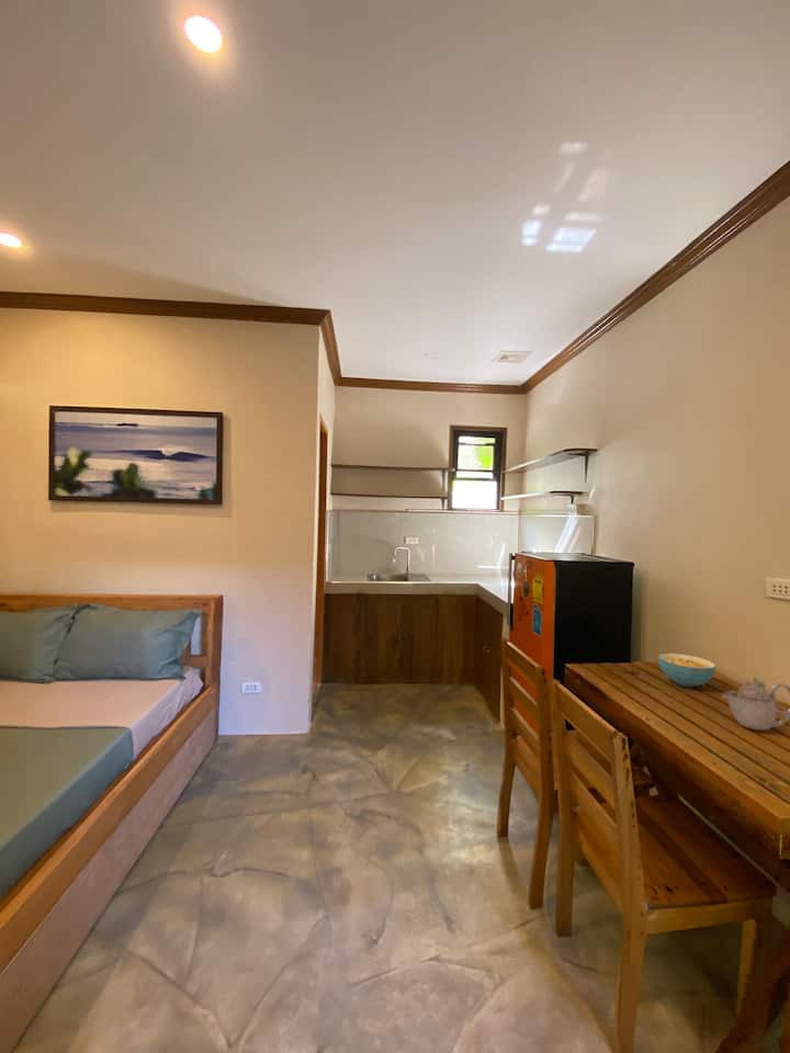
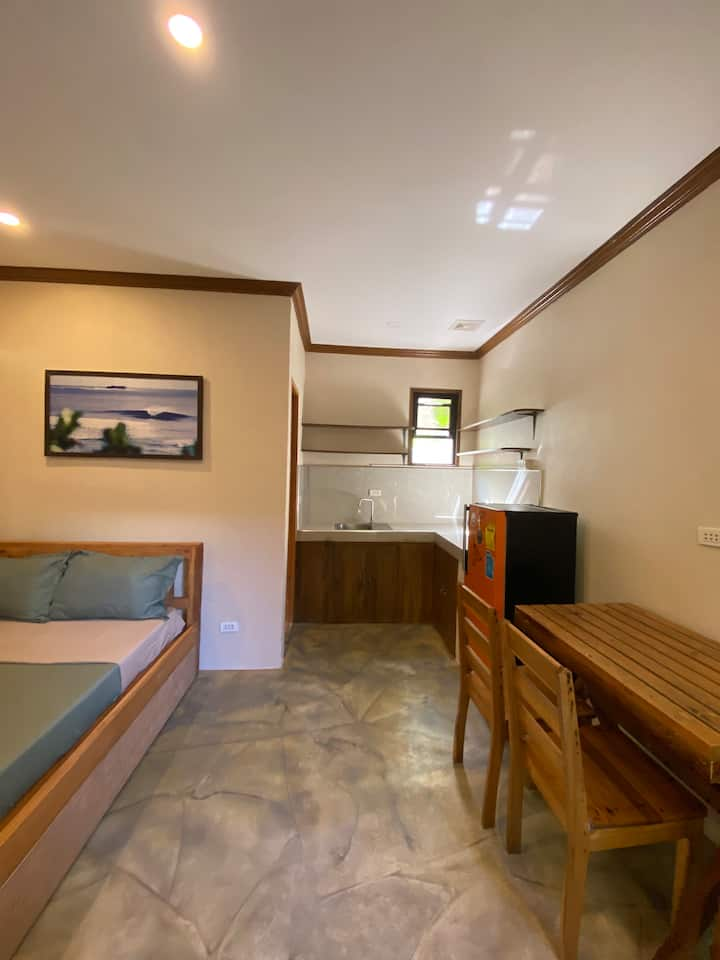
- cereal bowl [657,653,716,688]
- teapot [721,676,790,733]
